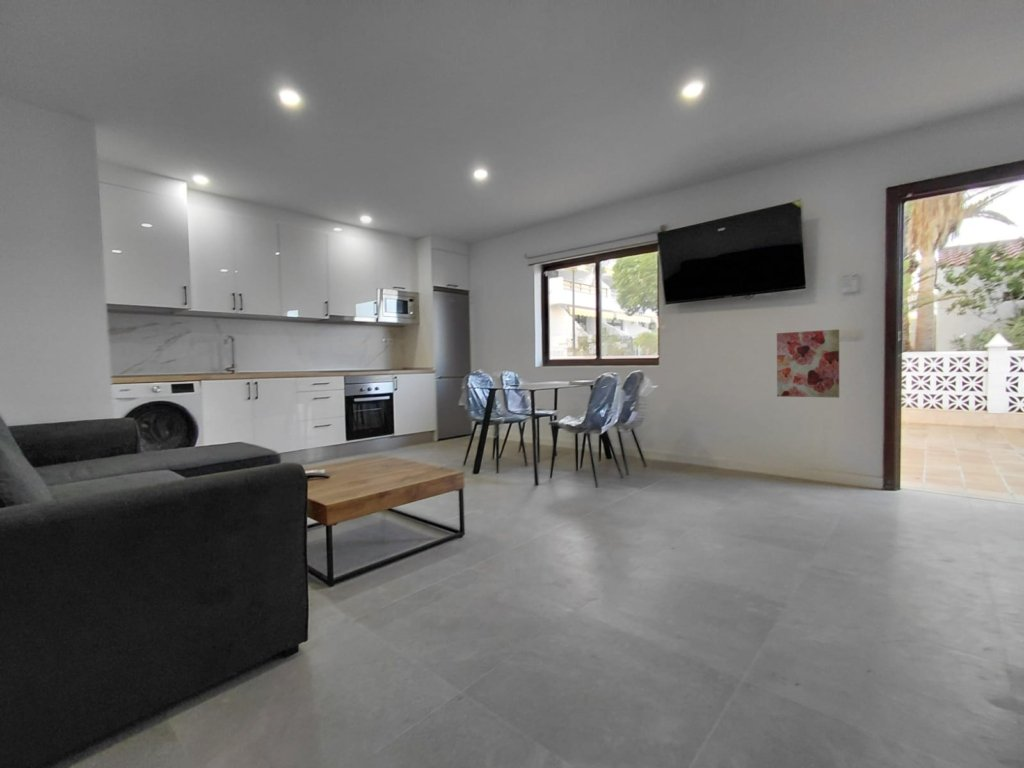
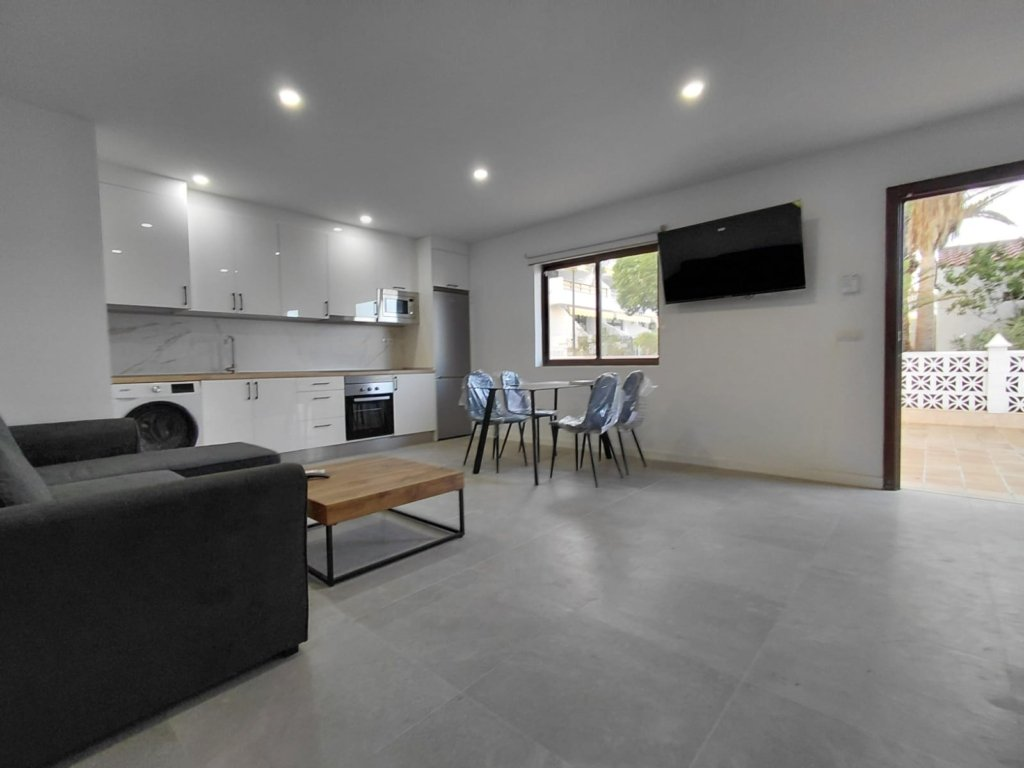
- wall art [776,328,840,399]
